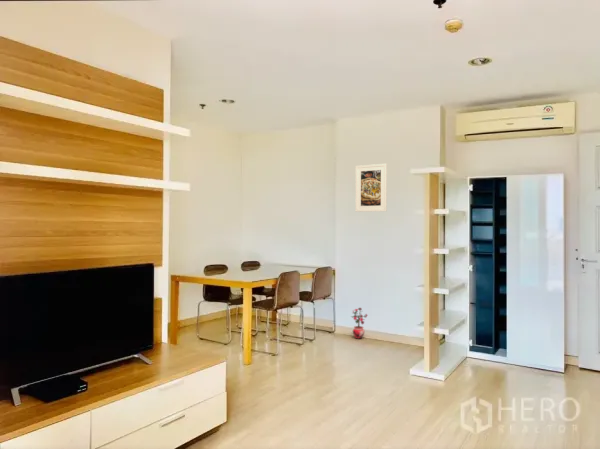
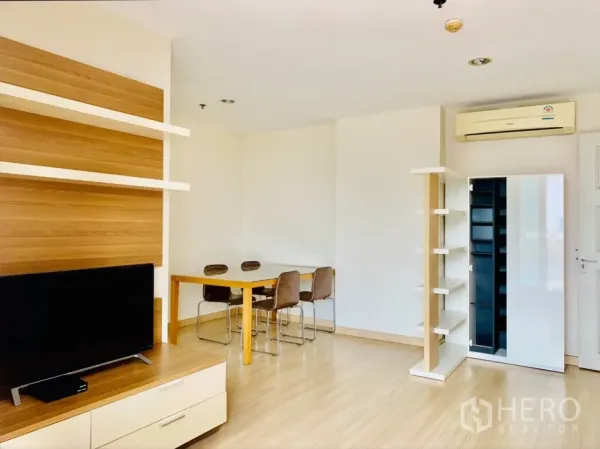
- potted plant [350,307,368,340]
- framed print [355,163,388,213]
